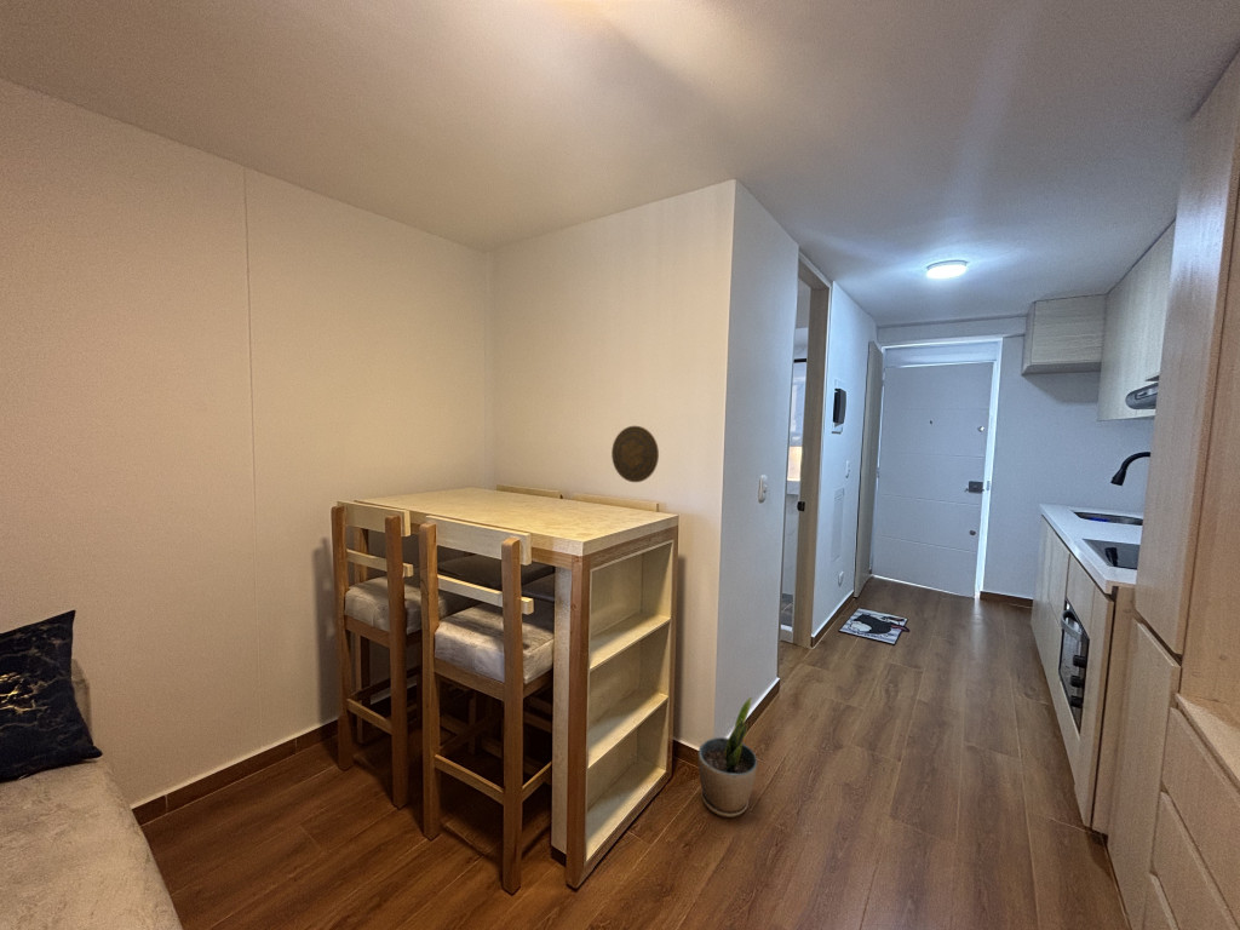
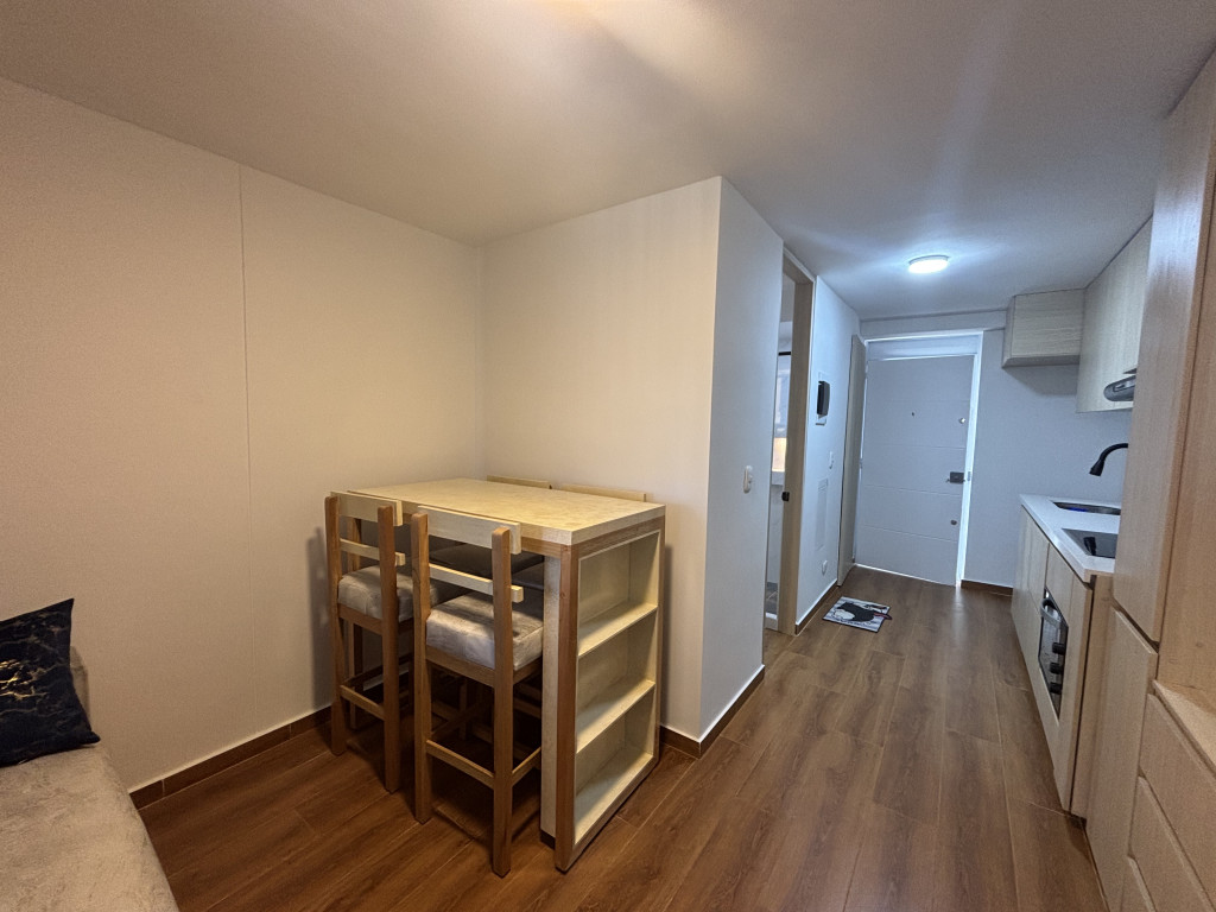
- decorative plate [610,425,660,483]
- potted plant [698,696,758,819]
